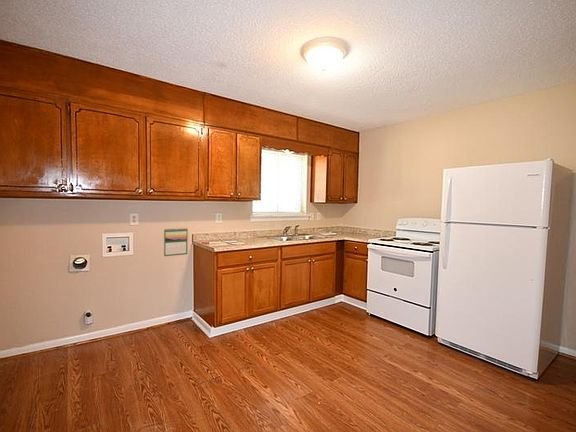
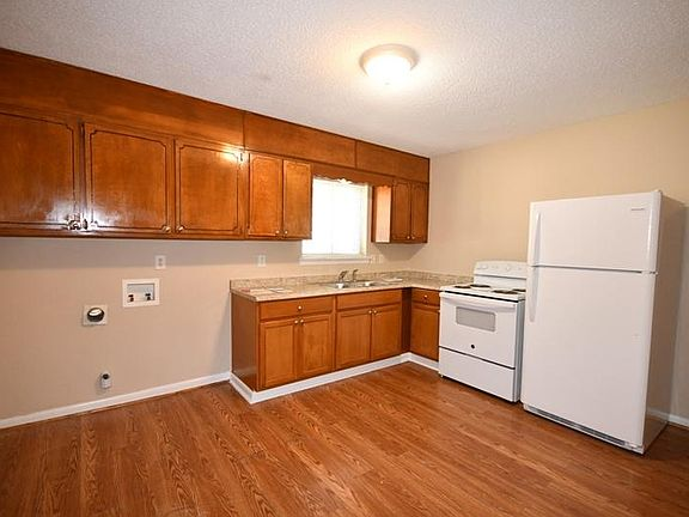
- calendar [163,227,189,257]
